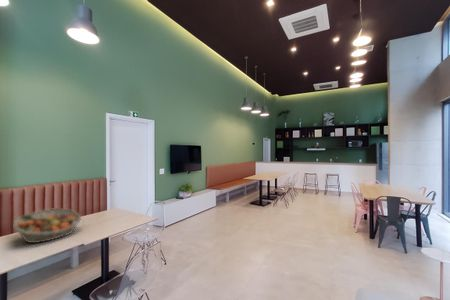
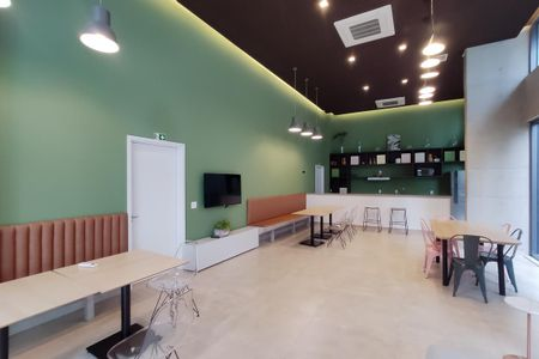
- fruit basket [12,207,82,244]
